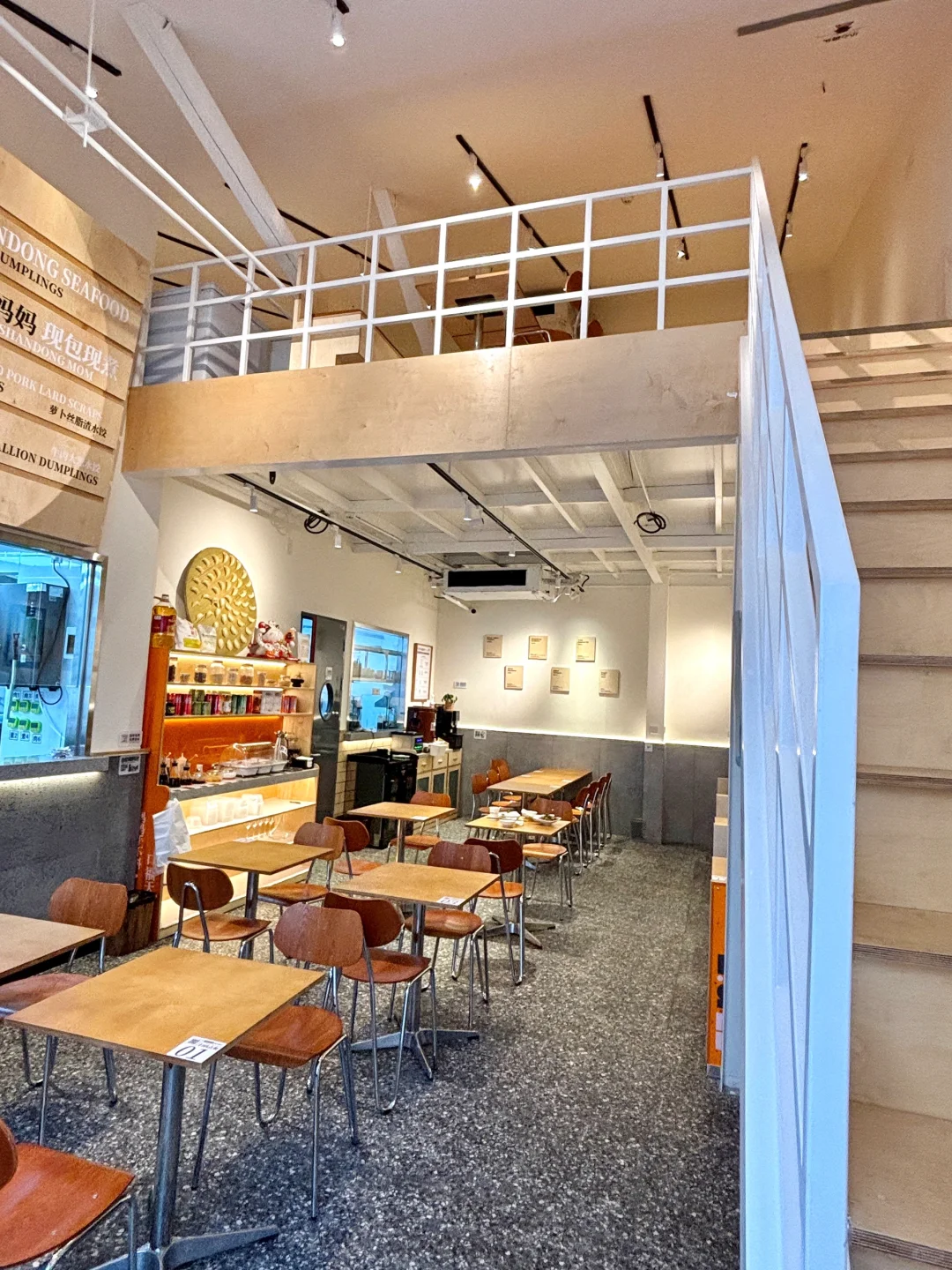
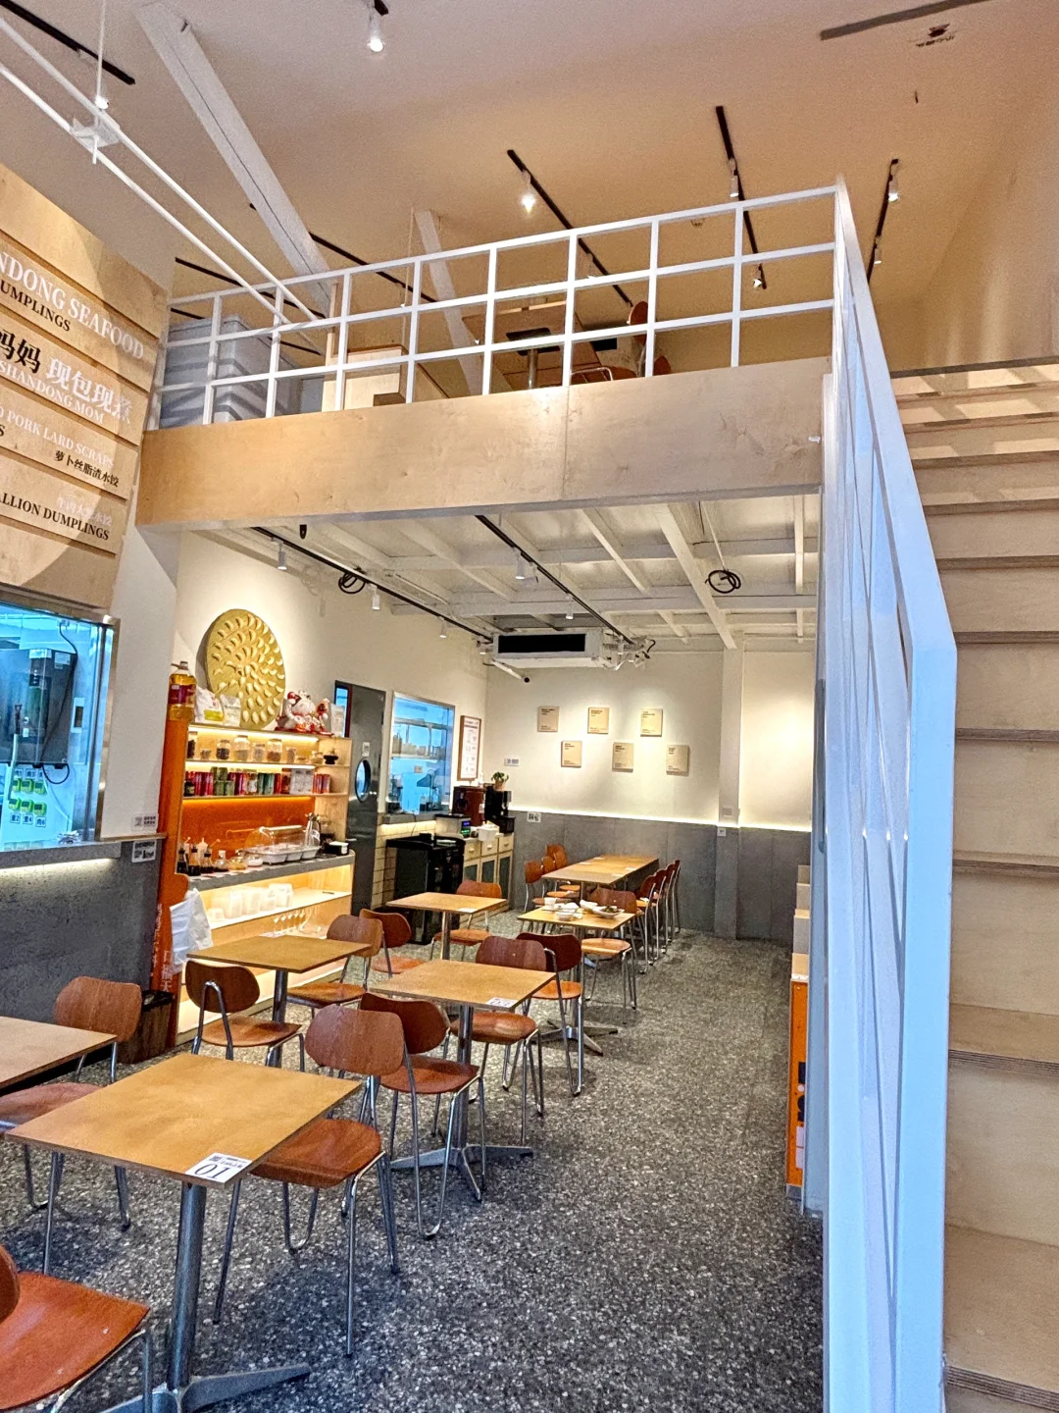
- waste bin [628,818,648,842]
